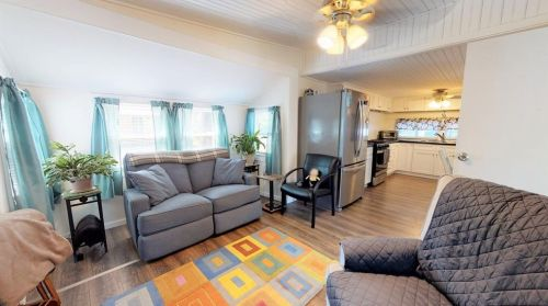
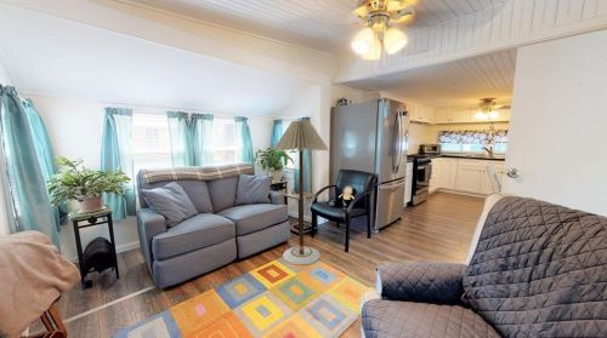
+ floor lamp [272,119,330,267]
